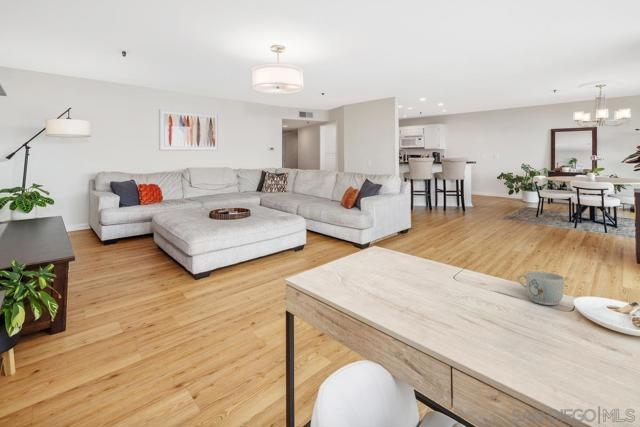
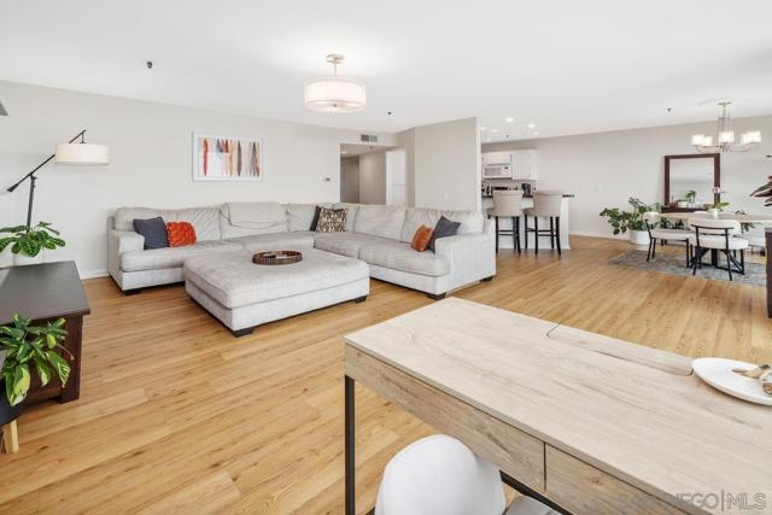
- mug [516,270,565,306]
